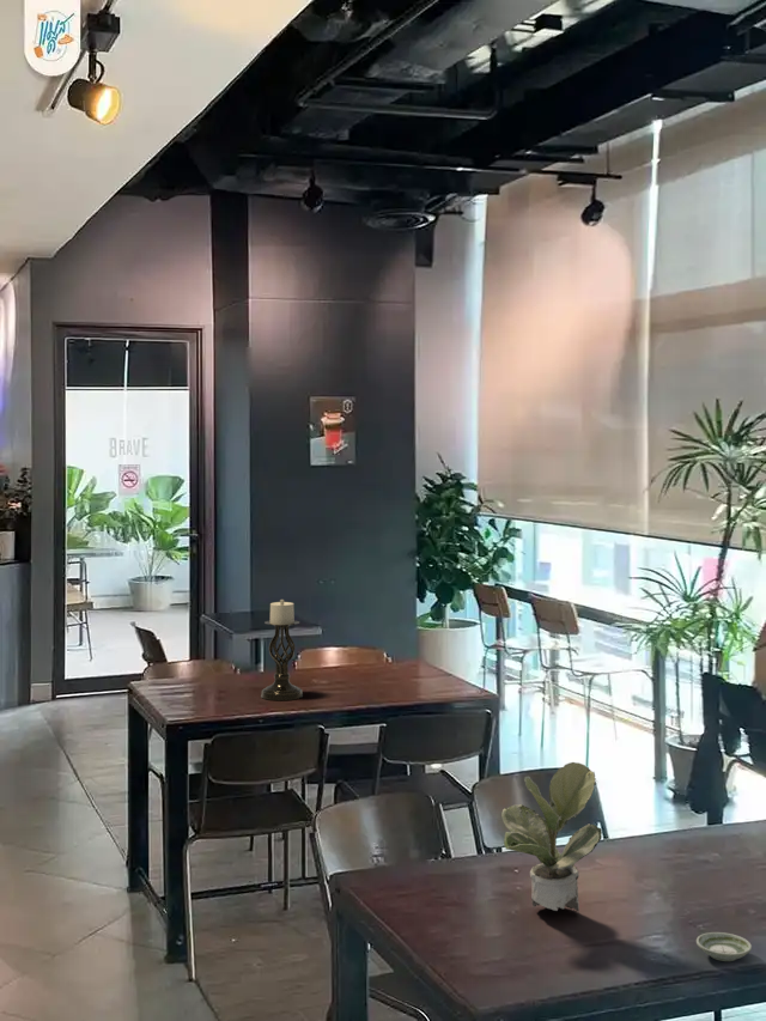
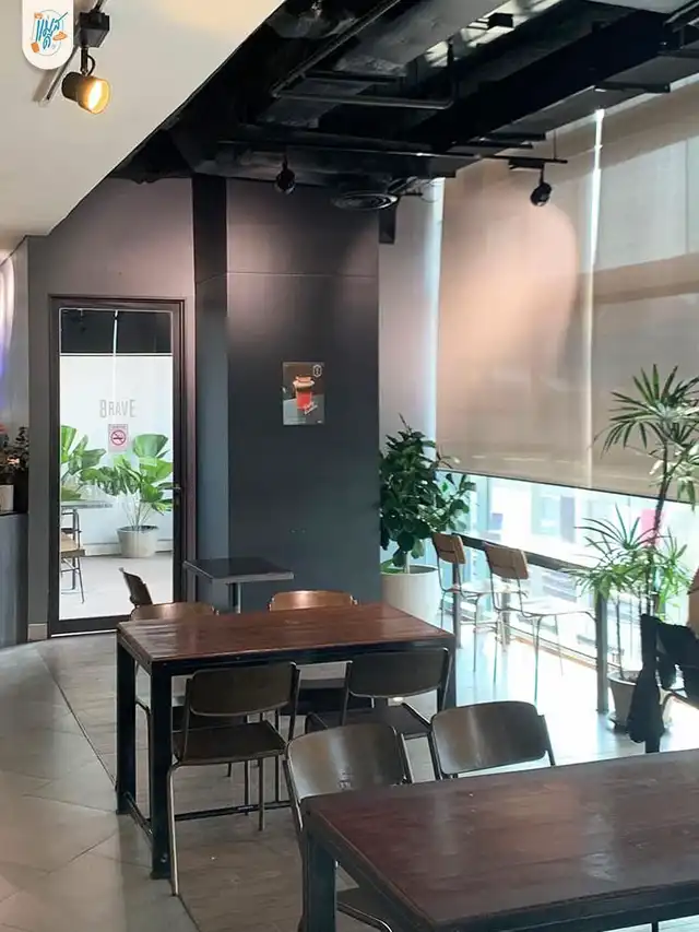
- candle holder [260,598,304,701]
- saucer [695,931,753,962]
- potted plant [500,761,603,914]
